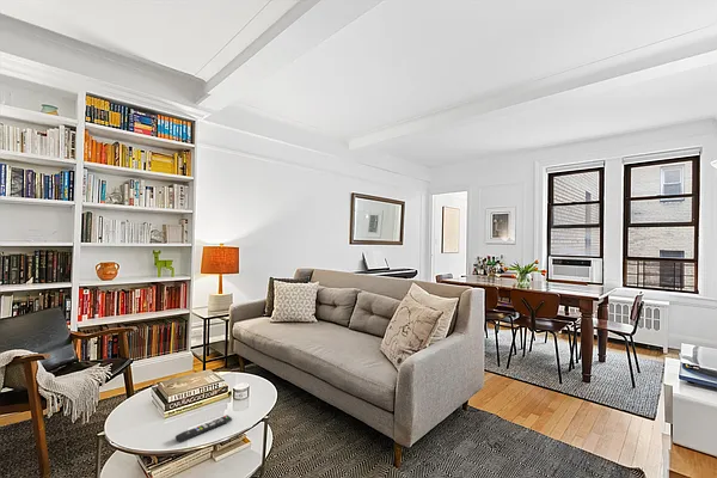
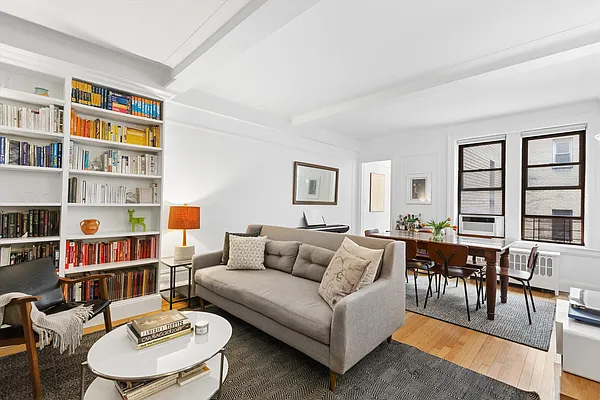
- remote control [174,413,233,443]
